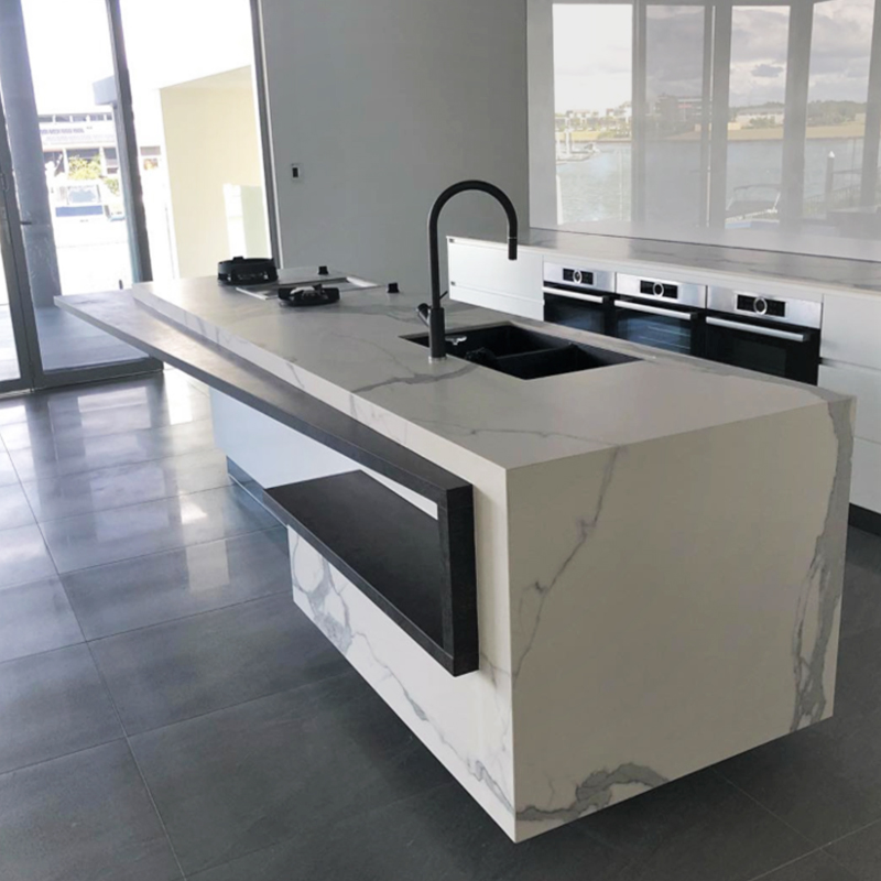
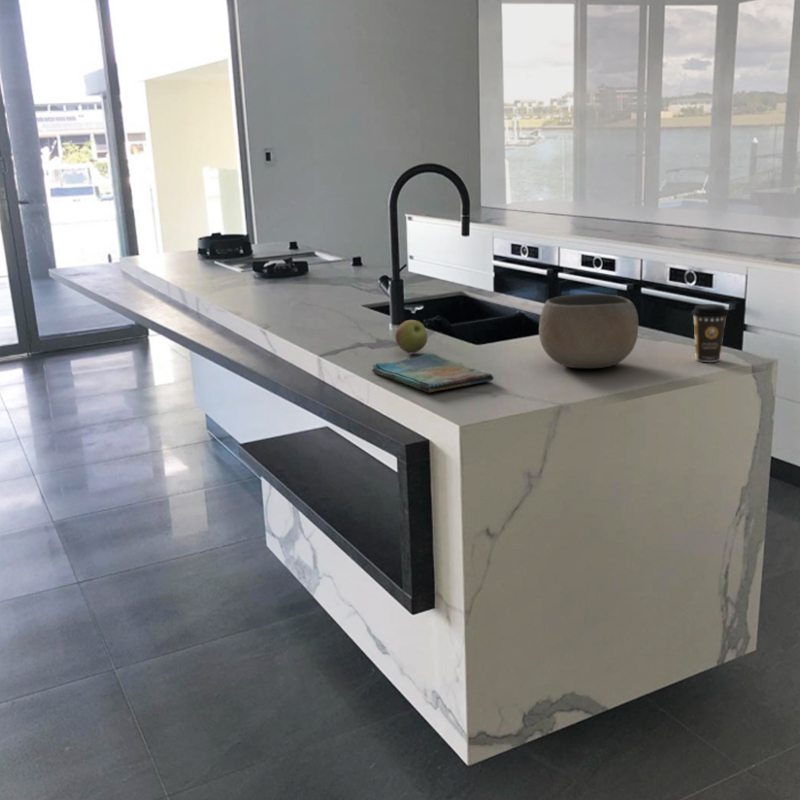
+ apple [394,319,428,354]
+ bowl [538,293,639,369]
+ dish towel [371,352,495,393]
+ coffee cup [690,303,729,363]
